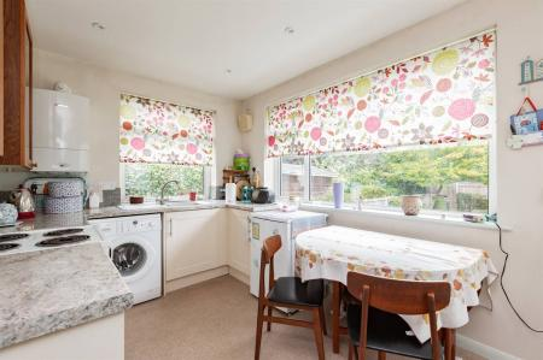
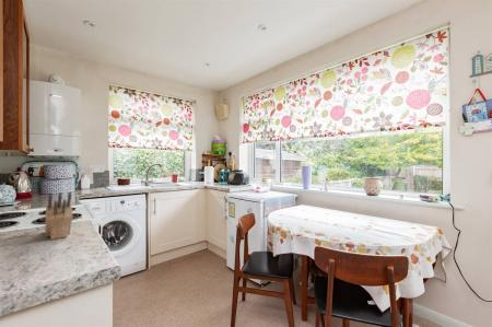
+ knife block [44,191,73,241]
